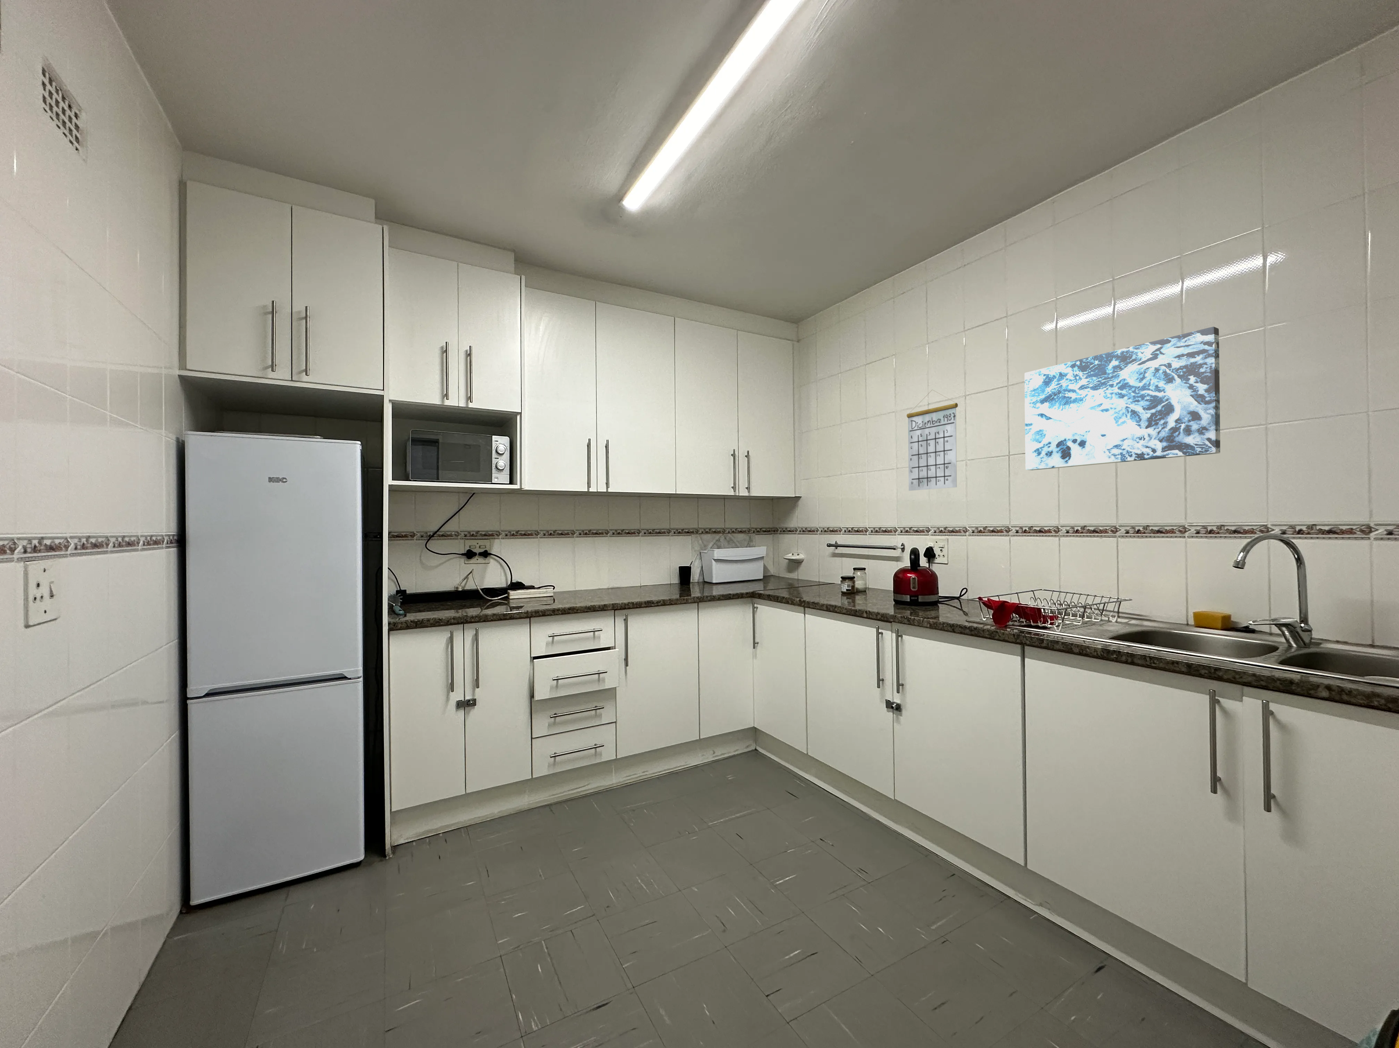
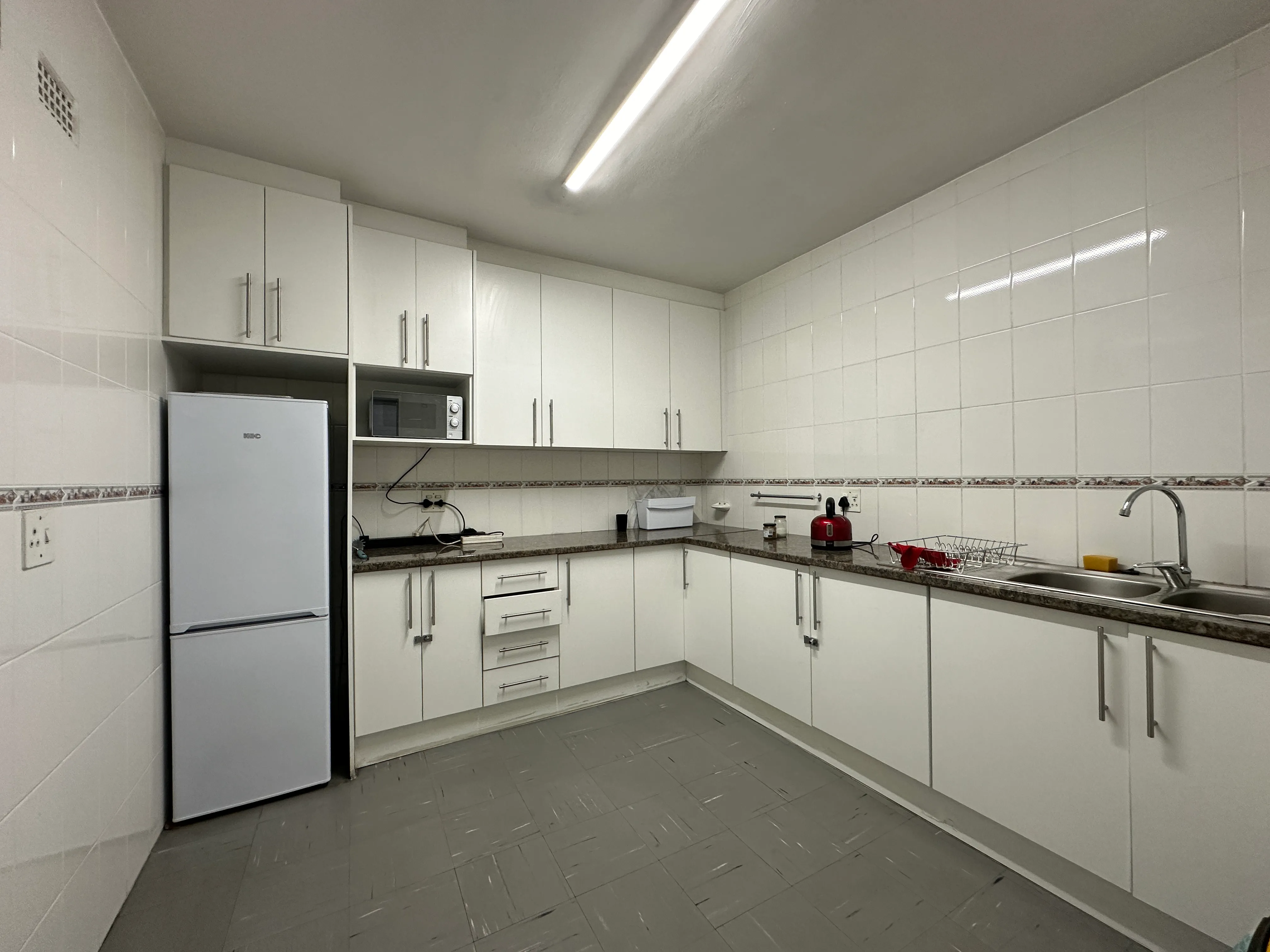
- calendar [907,390,958,491]
- wall art [1024,327,1221,471]
